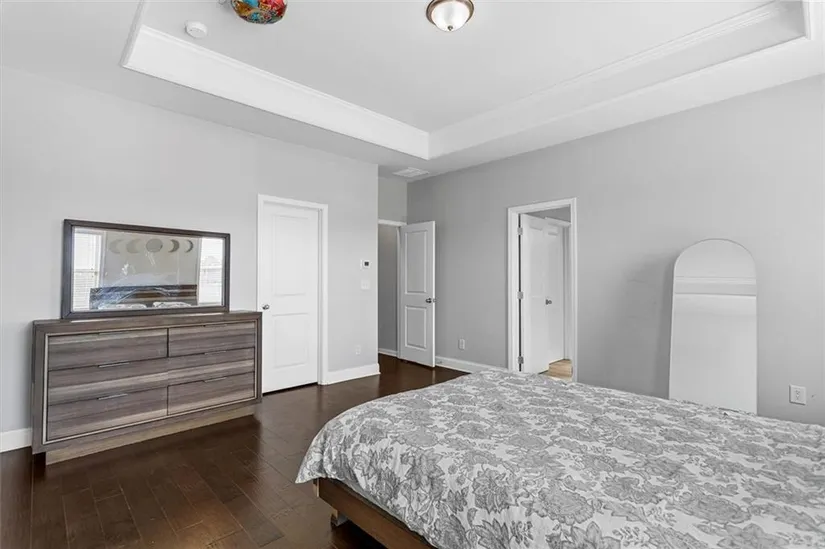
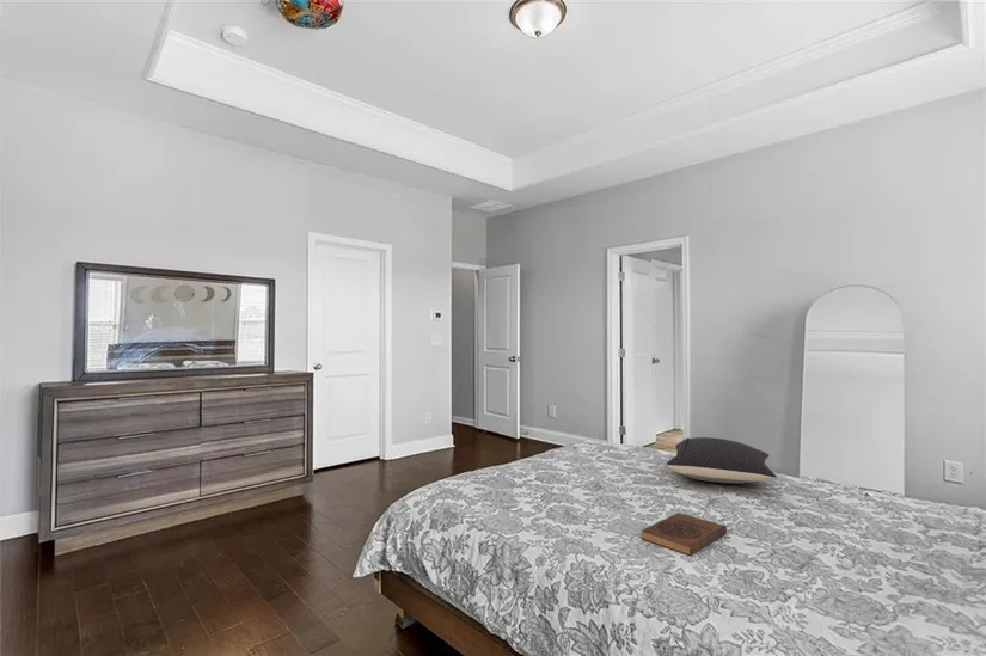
+ book [641,511,728,557]
+ pillow [666,436,778,484]
